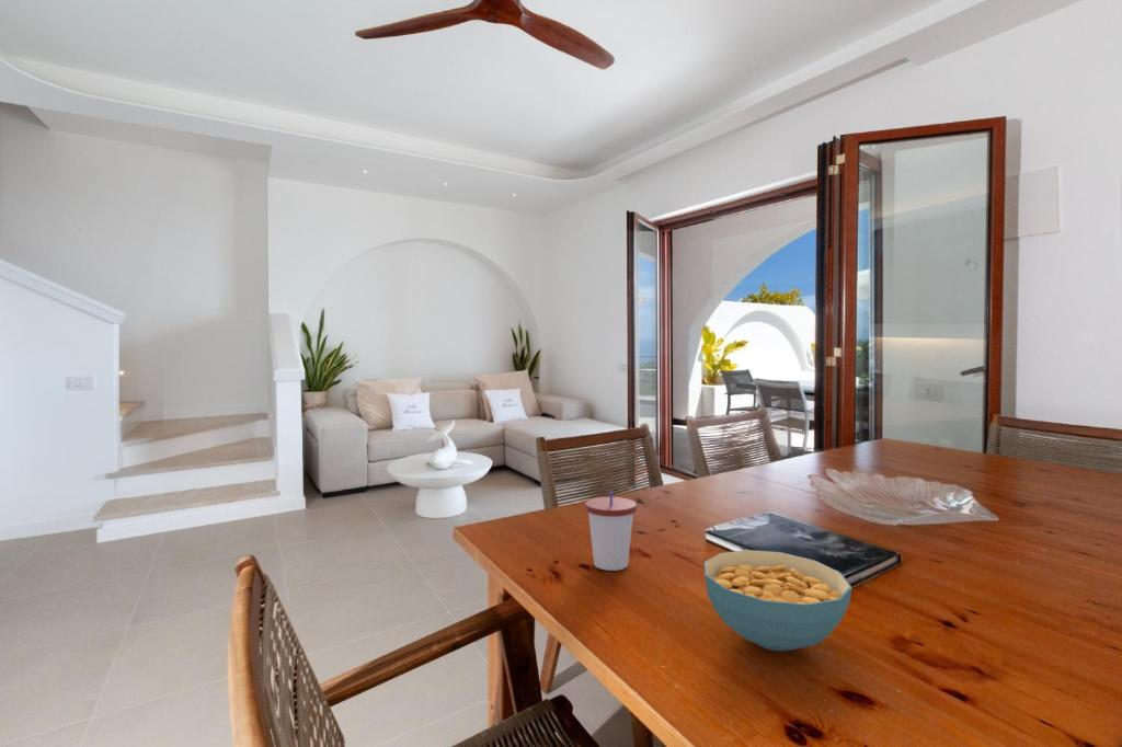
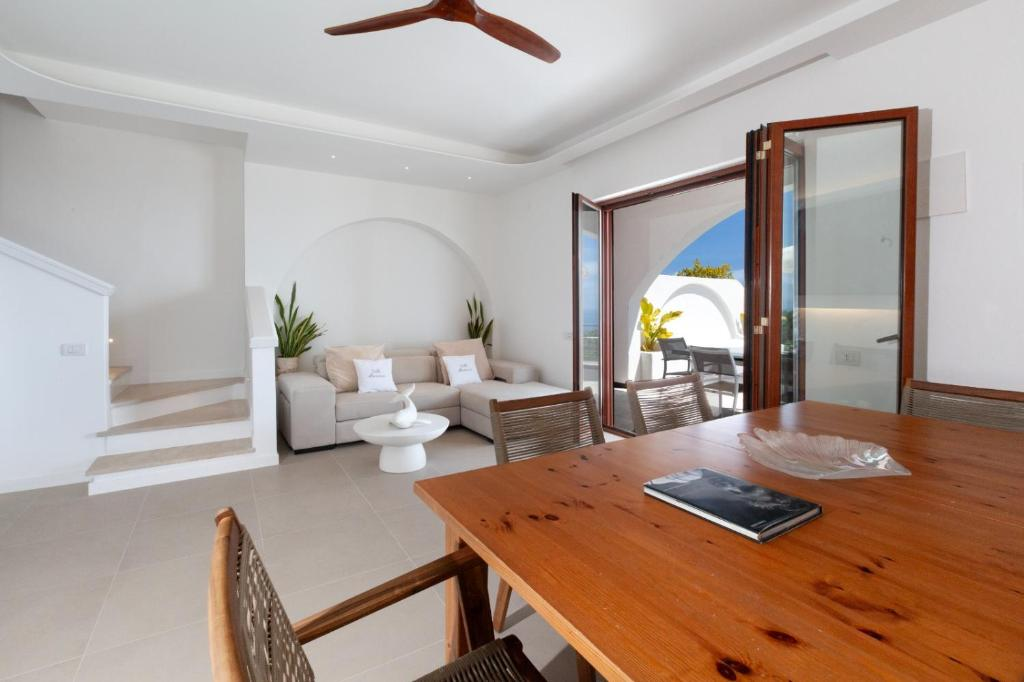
- cup [584,489,638,572]
- cereal bowl [703,549,852,652]
